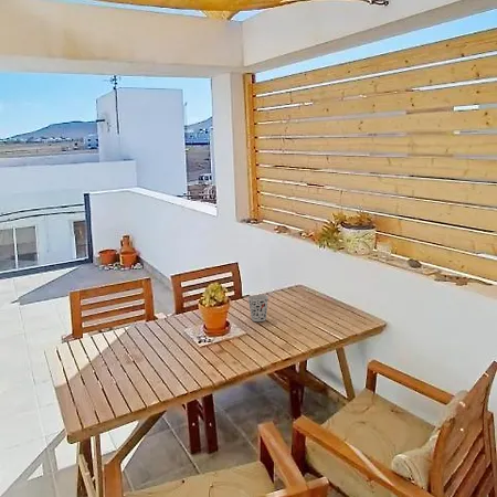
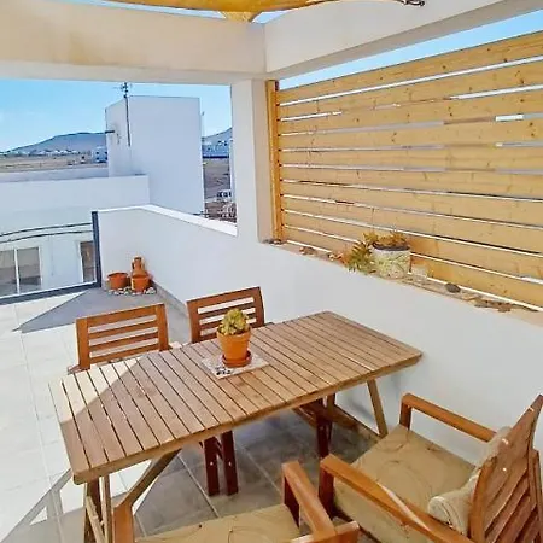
- cup [246,294,269,322]
